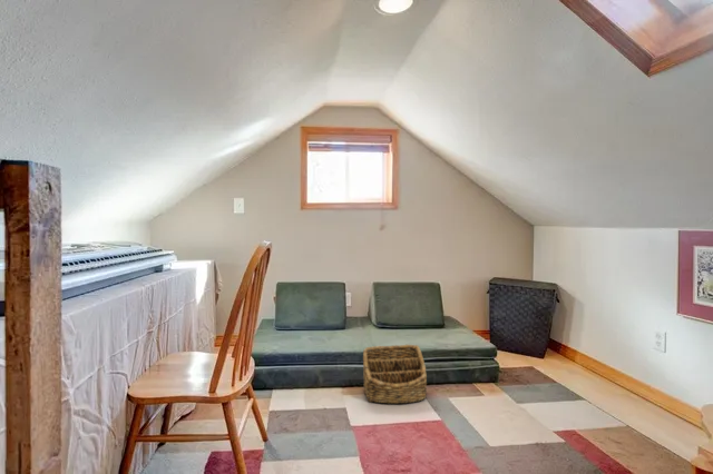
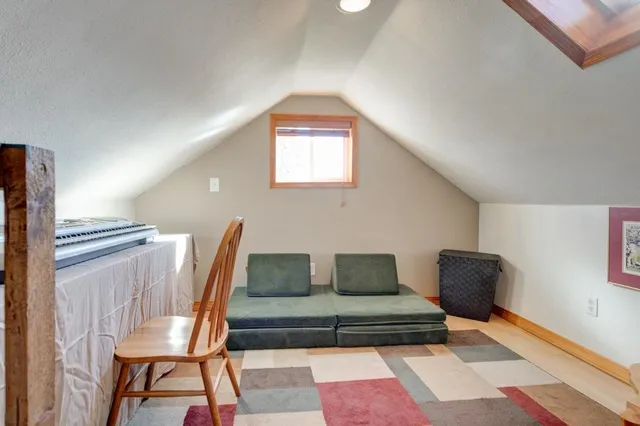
- basket [362,344,428,404]
